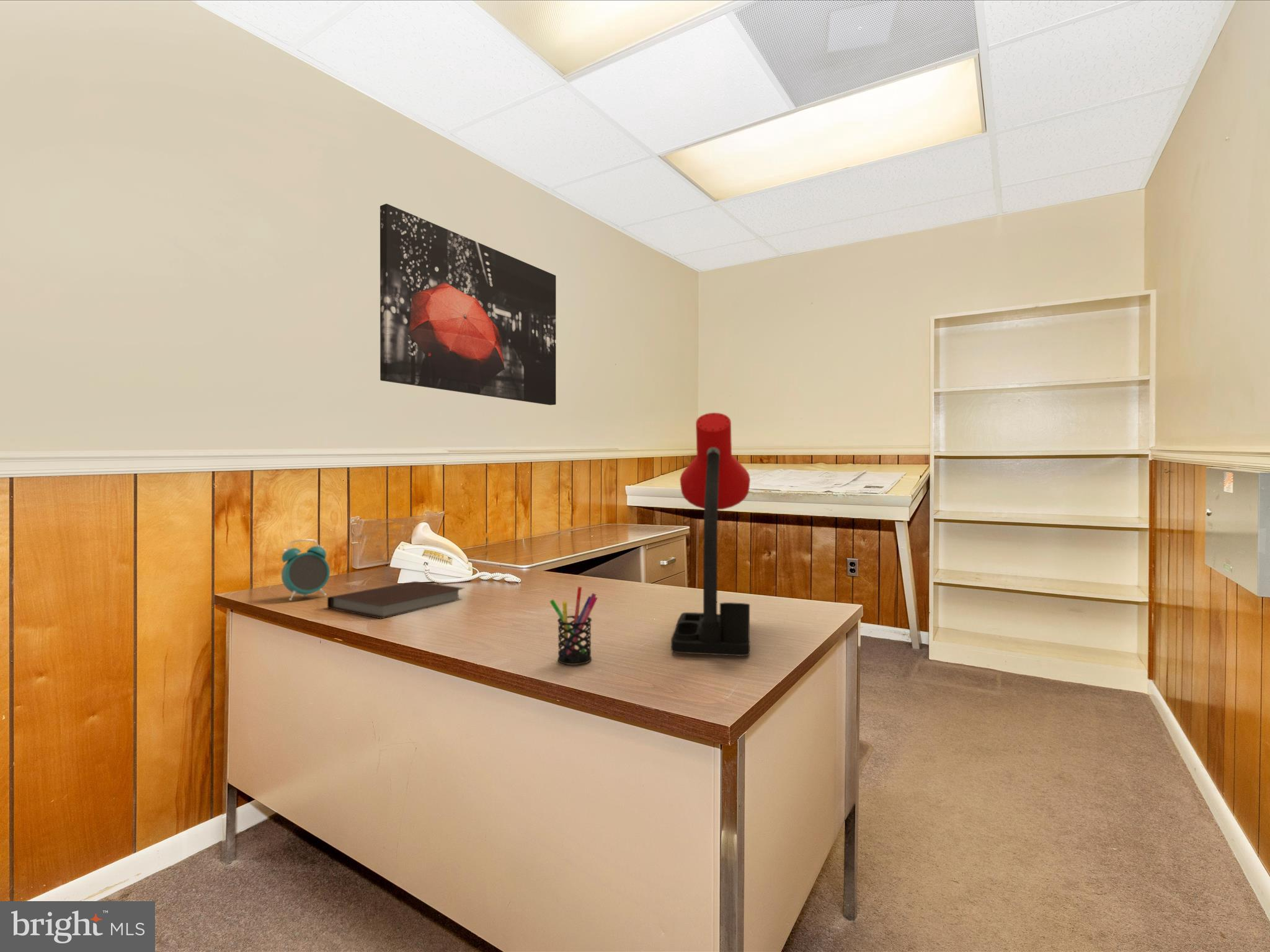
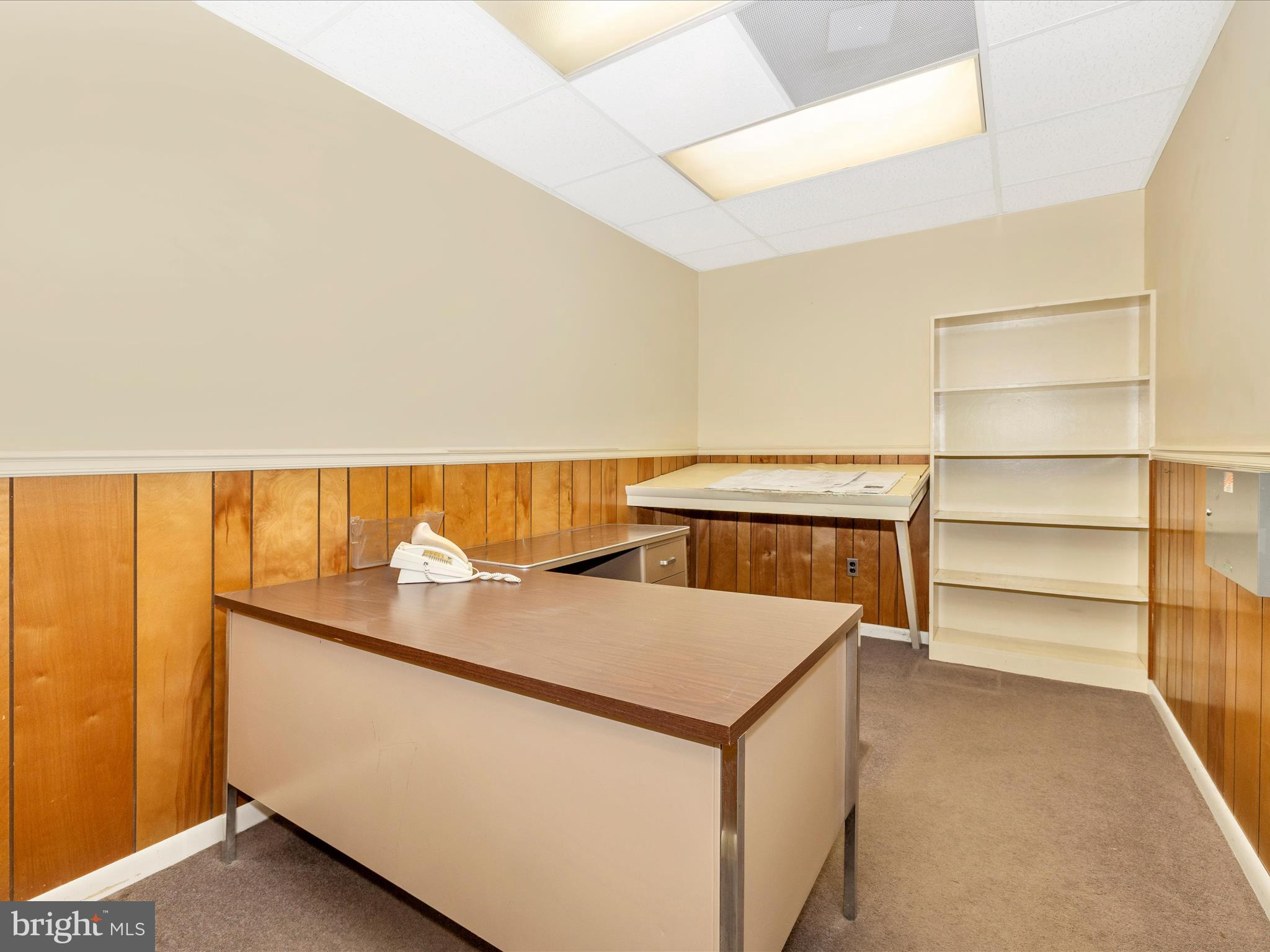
- desk lamp [670,412,751,656]
- alarm clock [281,539,331,601]
- wall art [380,203,556,406]
- notebook [327,581,465,620]
- pen holder [549,586,598,666]
